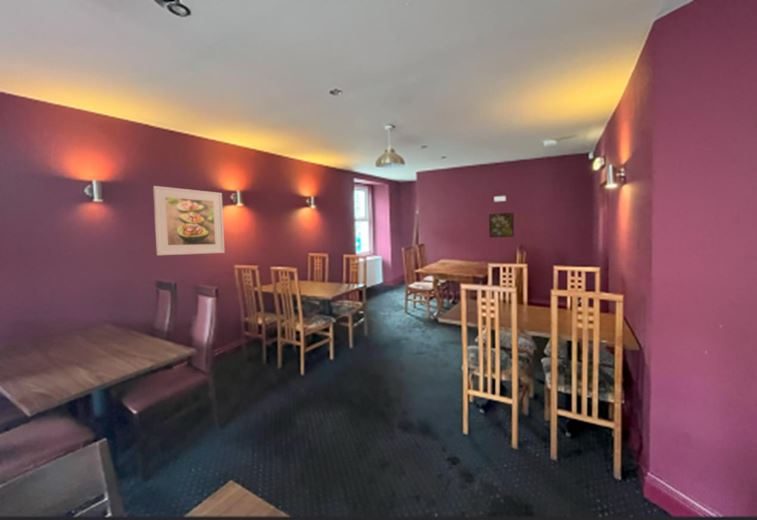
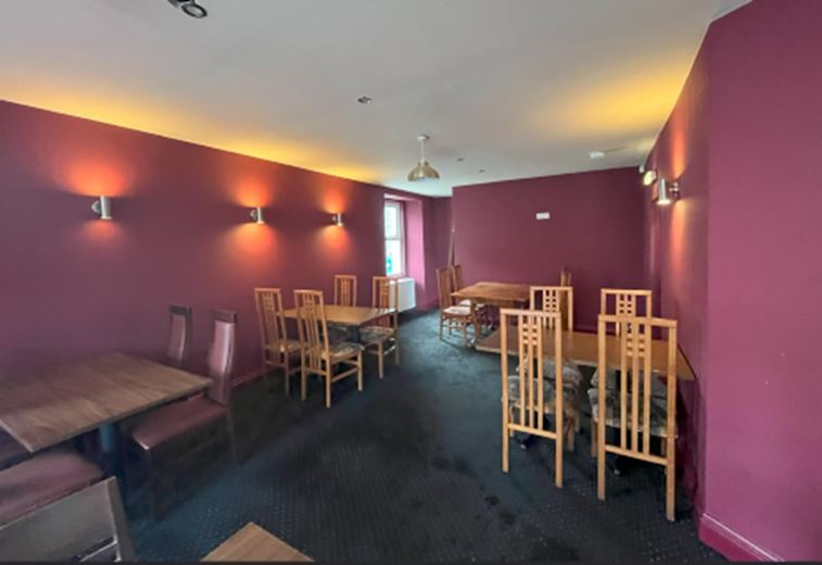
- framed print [152,185,226,256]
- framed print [488,212,515,238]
